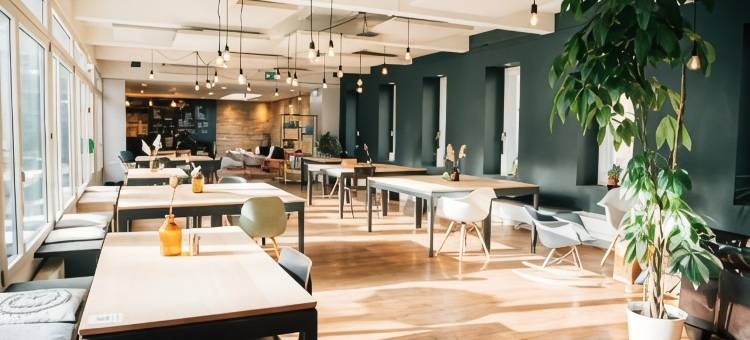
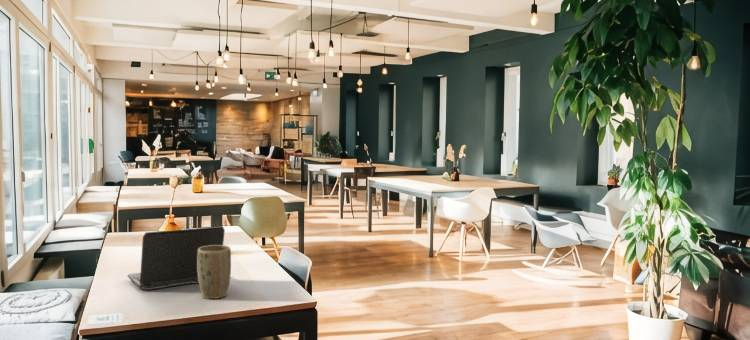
+ plant pot [197,244,232,300]
+ laptop computer [127,225,226,291]
